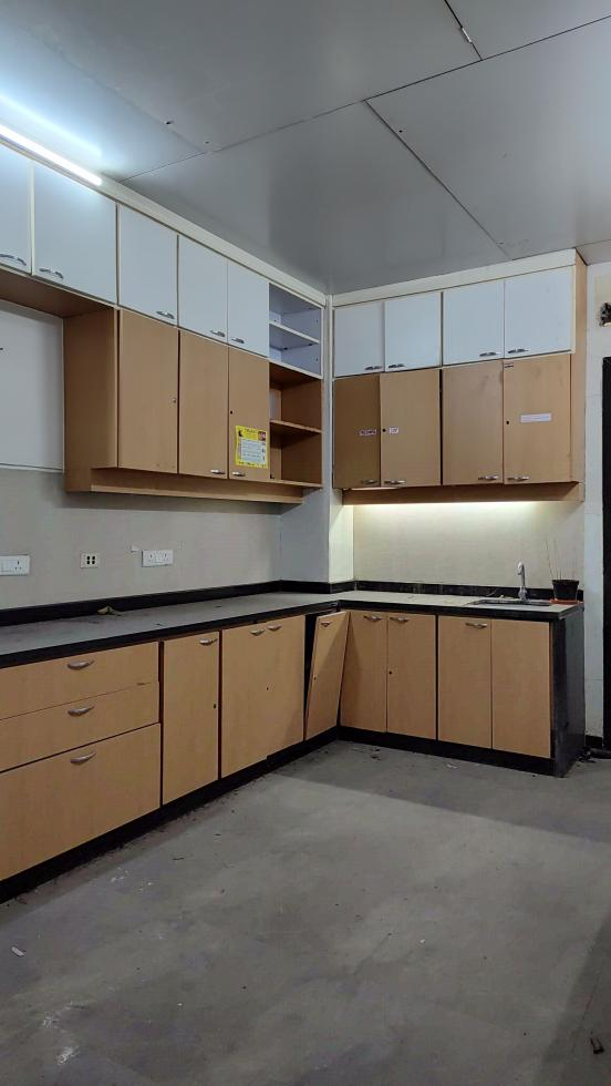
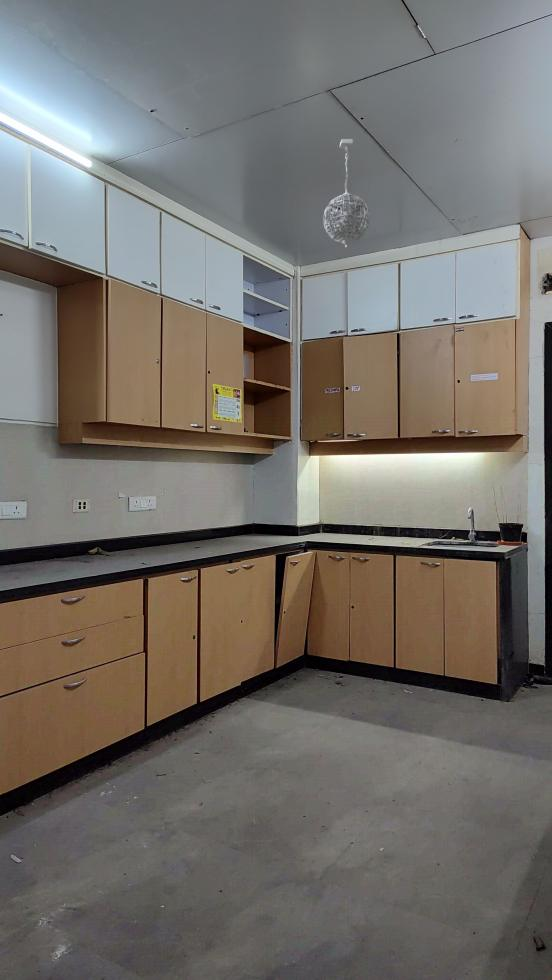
+ pendant light [322,138,371,250]
